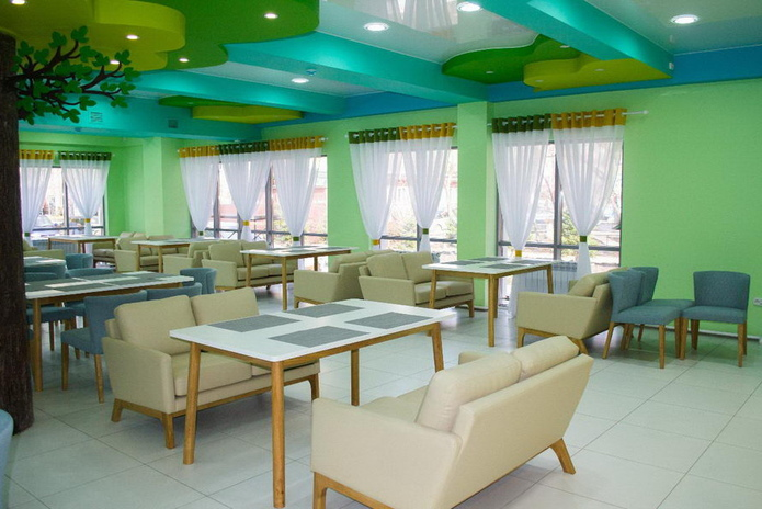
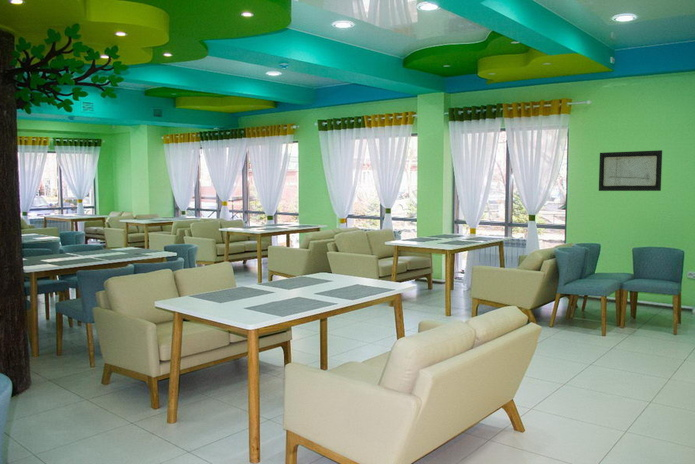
+ wall art [598,149,663,192]
